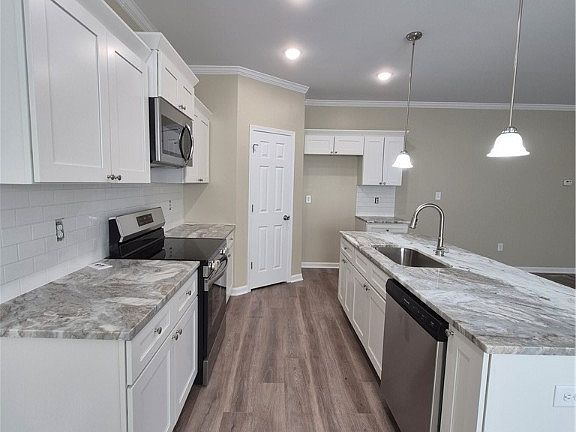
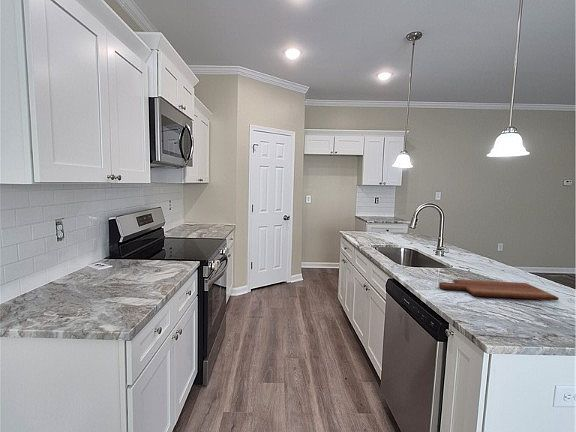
+ cutting board [438,278,560,301]
